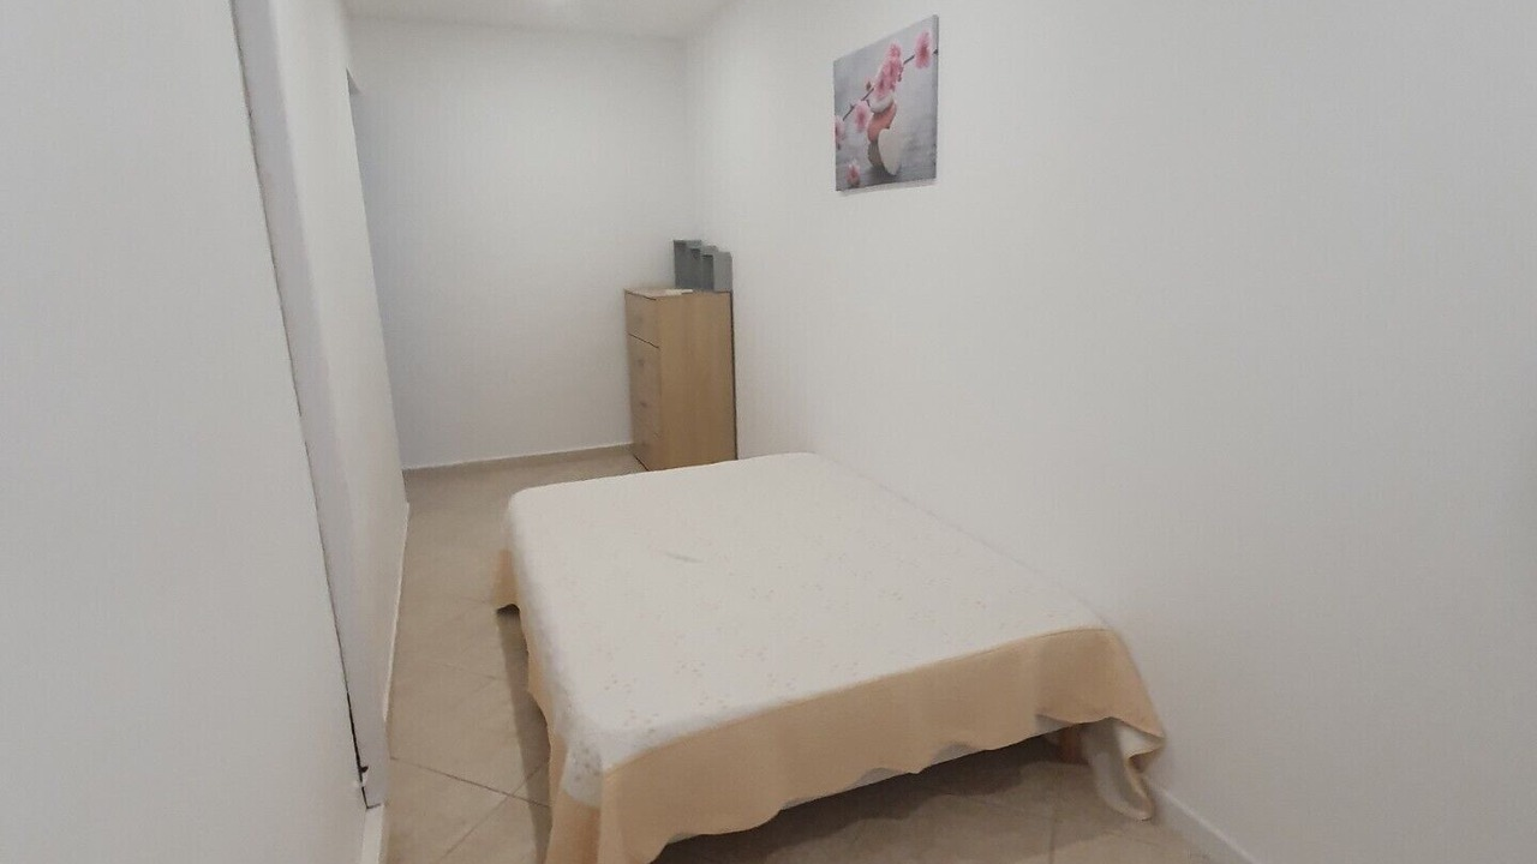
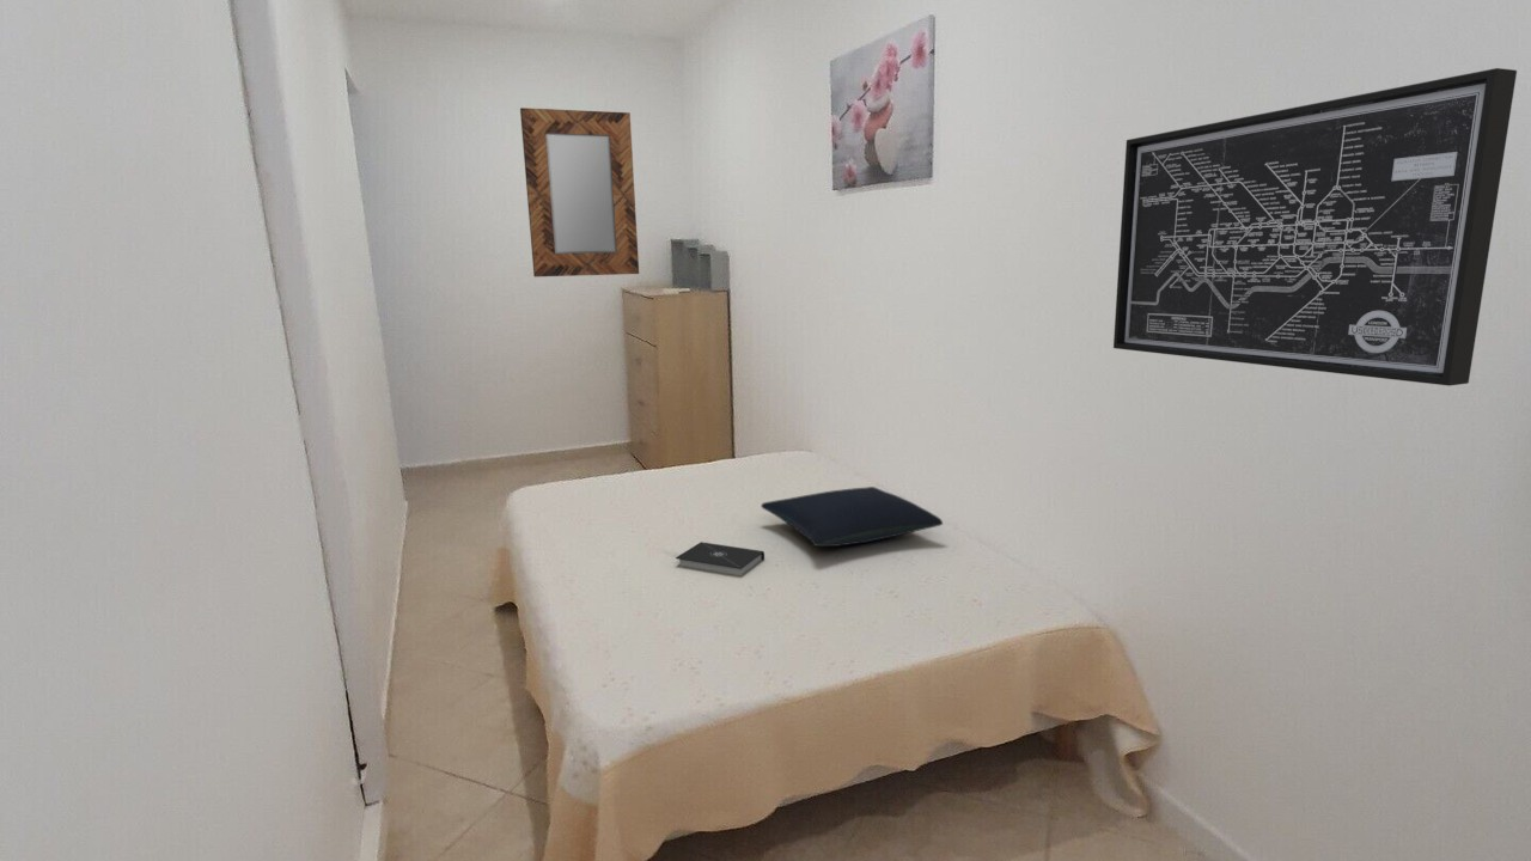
+ book [675,541,766,579]
+ pillow [760,486,944,548]
+ wall art [1112,67,1518,387]
+ home mirror [519,106,640,277]
